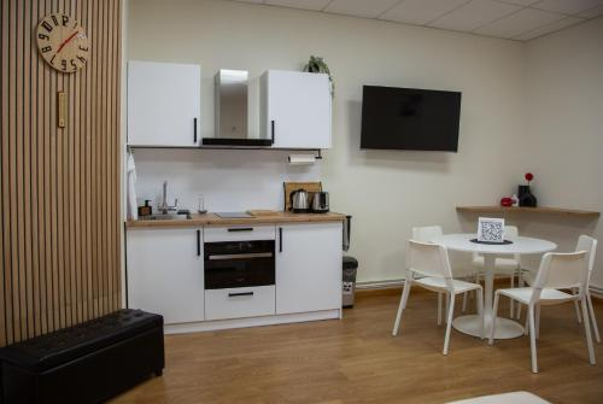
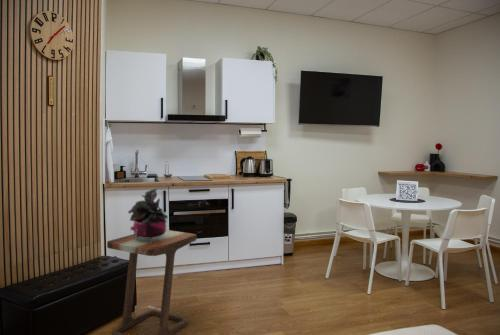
+ side table [106,229,197,335]
+ potted plant [127,188,169,243]
